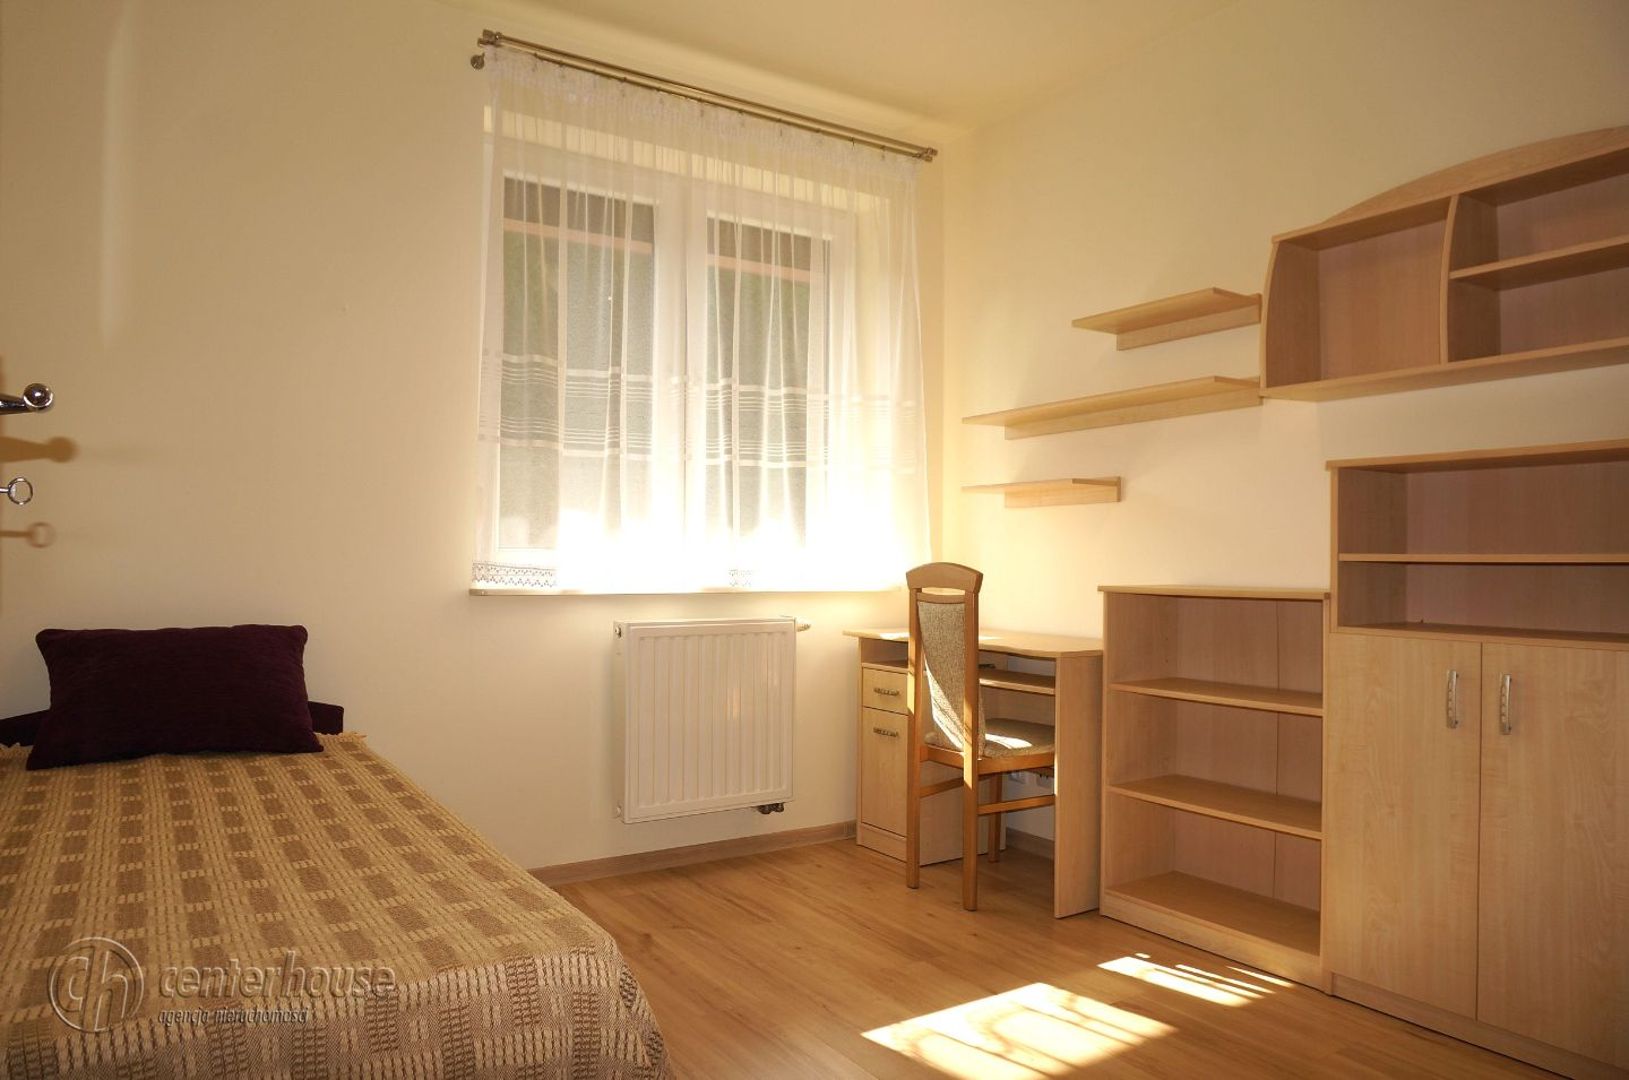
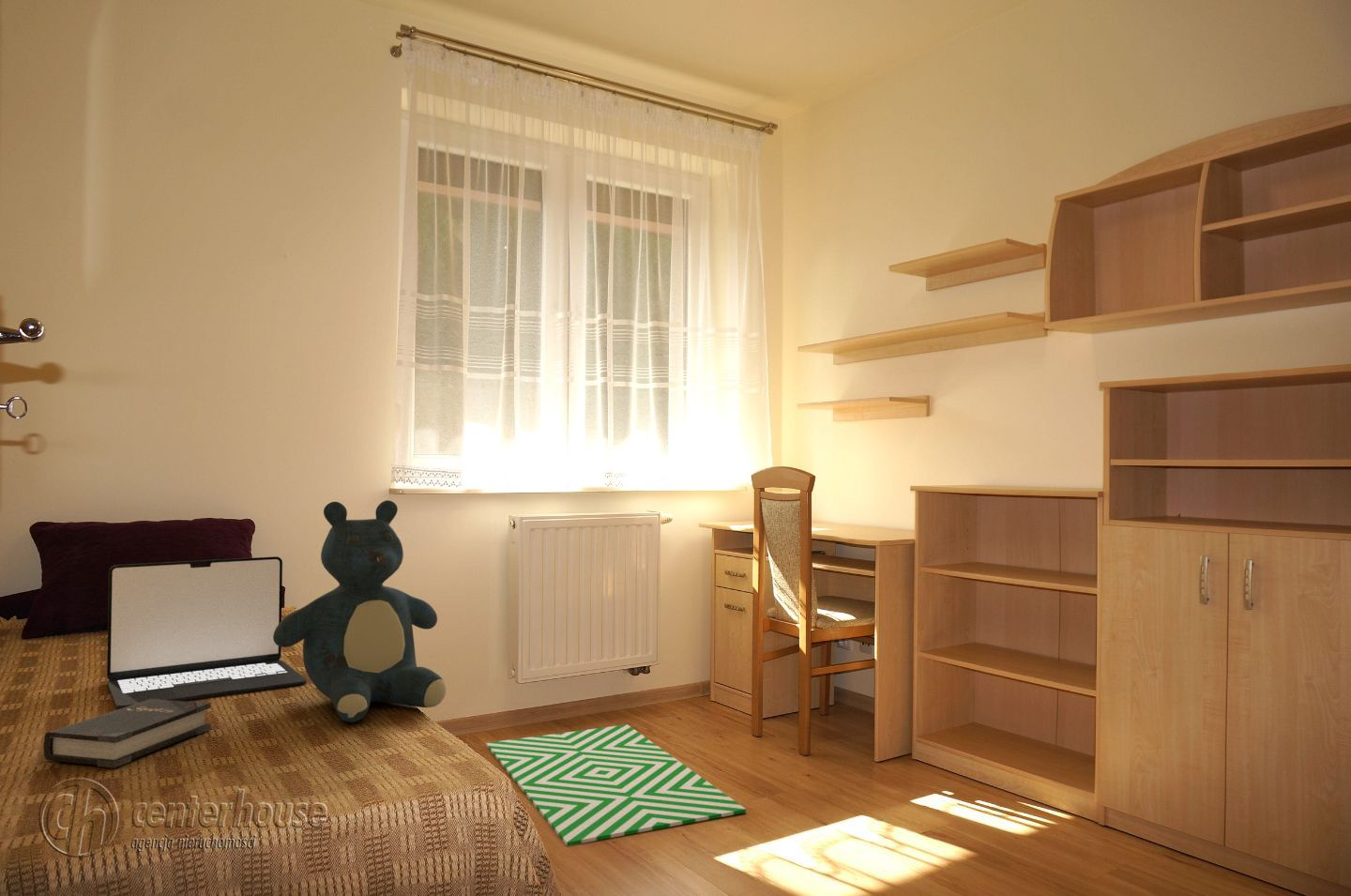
+ teddy bear [273,499,447,723]
+ hardback book [43,699,212,768]
+ rug [485,723,747,847]
+ laptop [106,555,308,709]
